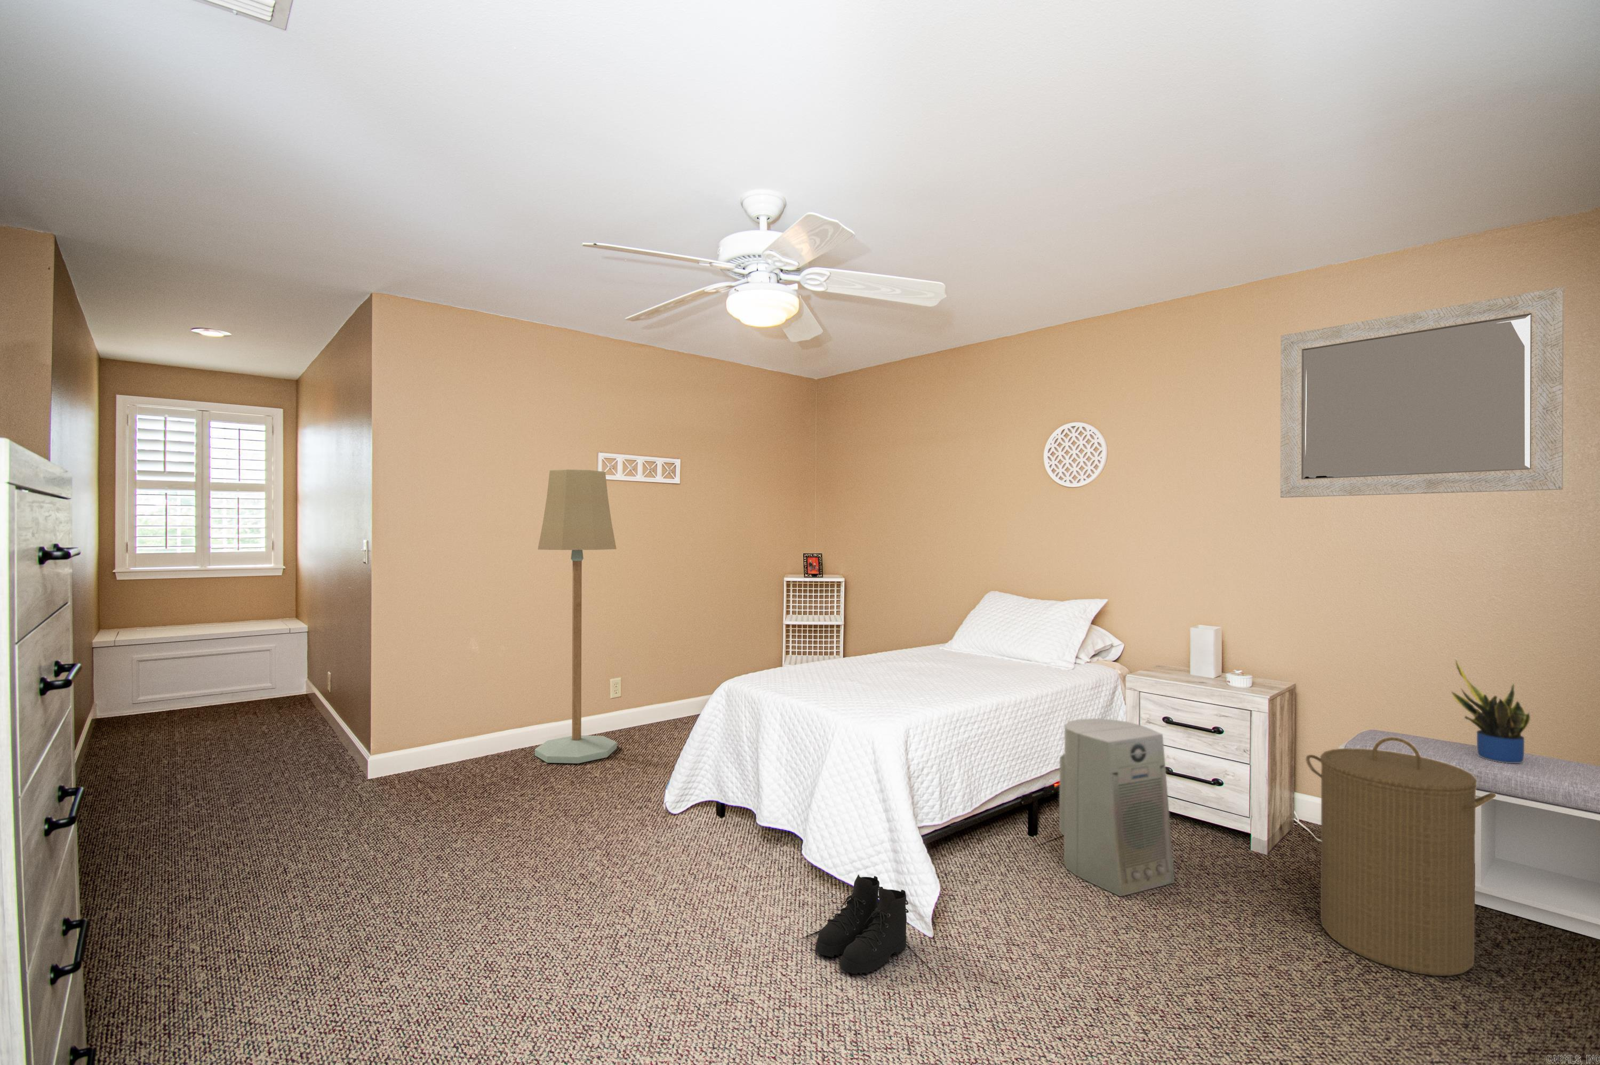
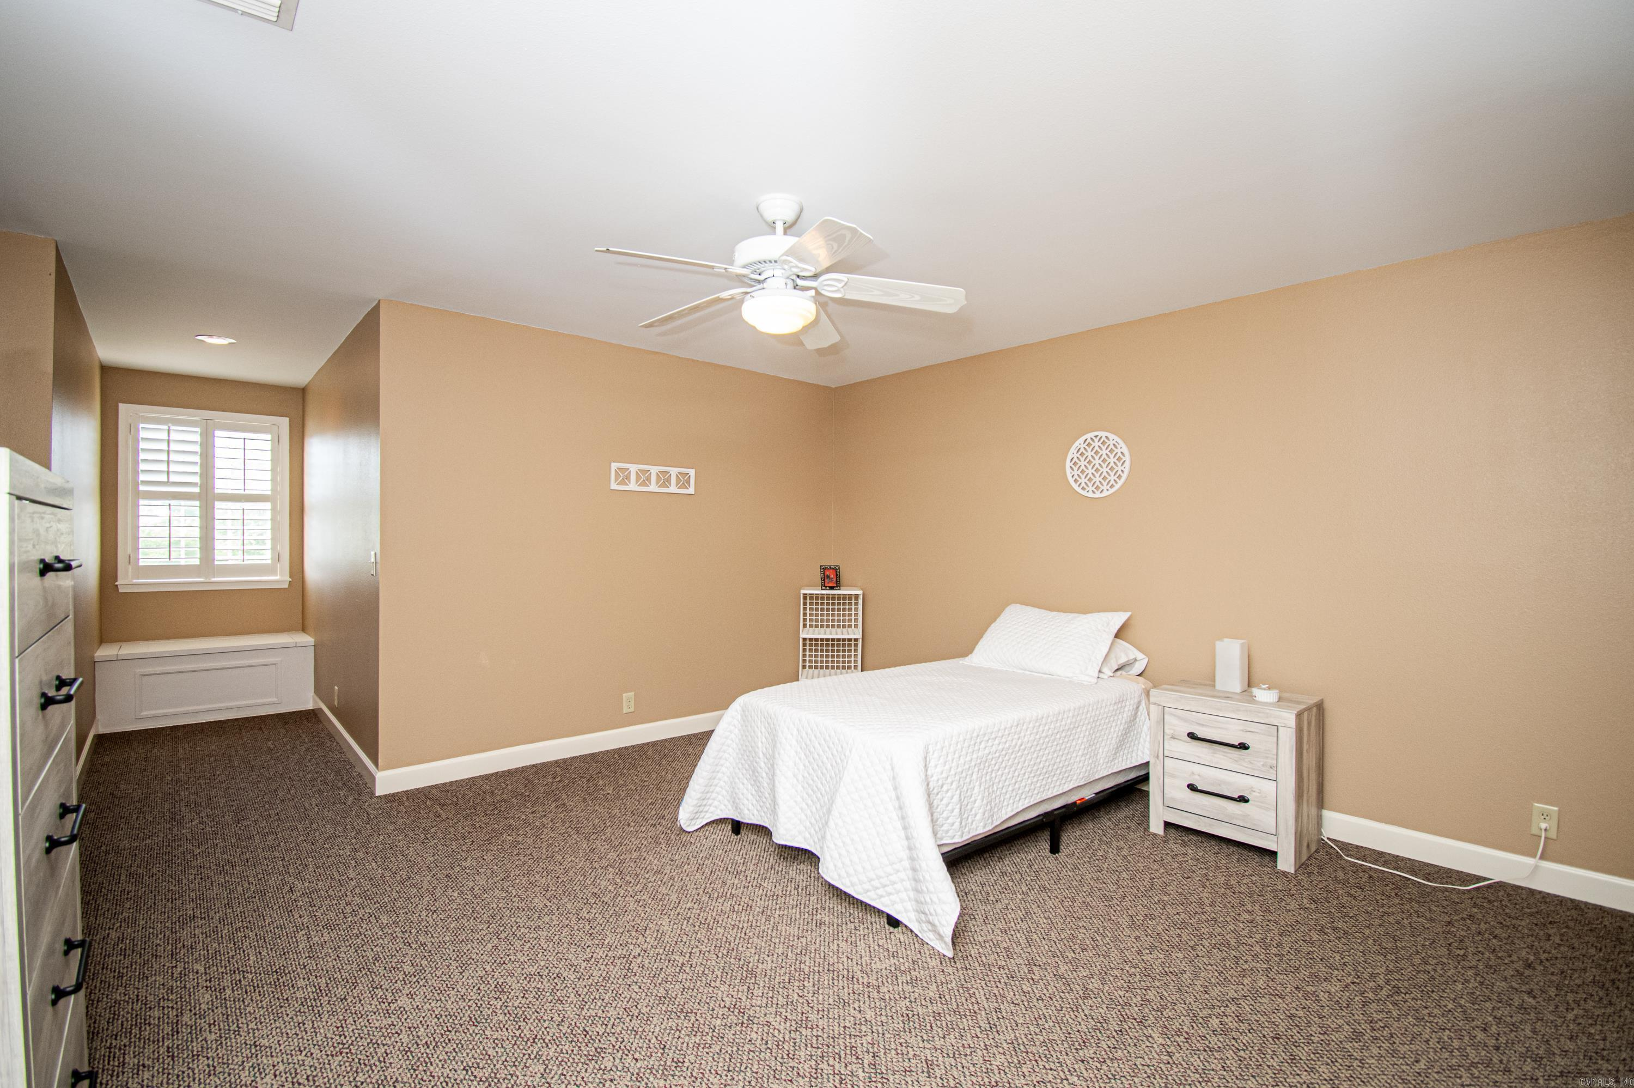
- potted plant [1450,660,1531,763]
- boots [815,874,909,975]
- fan [1059,718,1174,897]
- home mirror [1280,286,1564,498]
- laundry hamper [1305,737,1497,977]
- bench [1338,729,1600,940]
- floor lamp [535,468,618,764]
